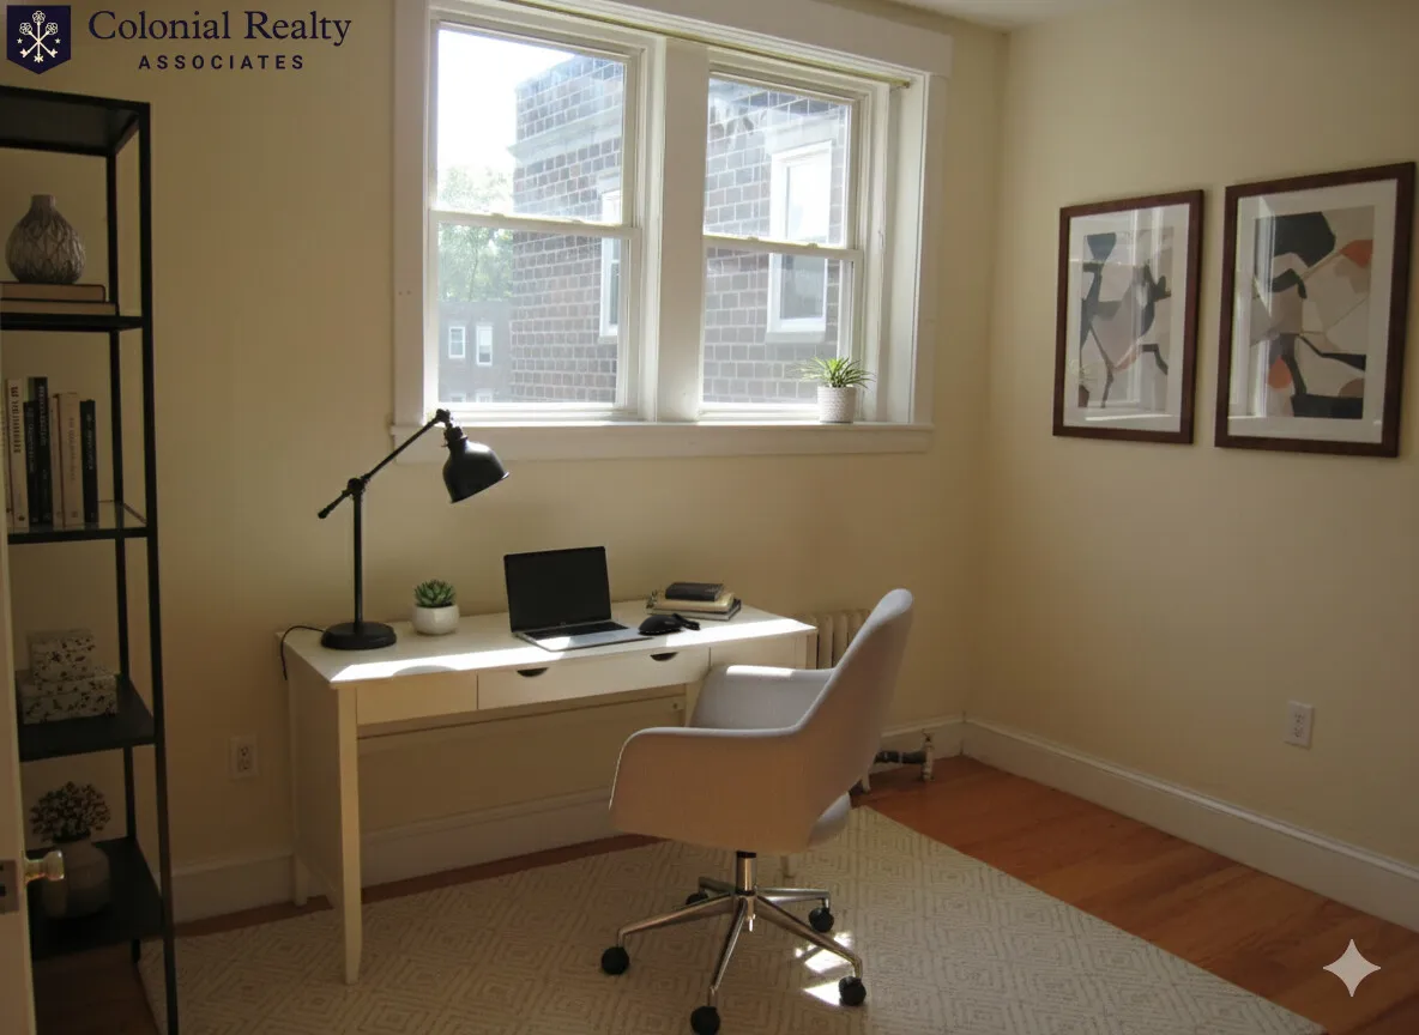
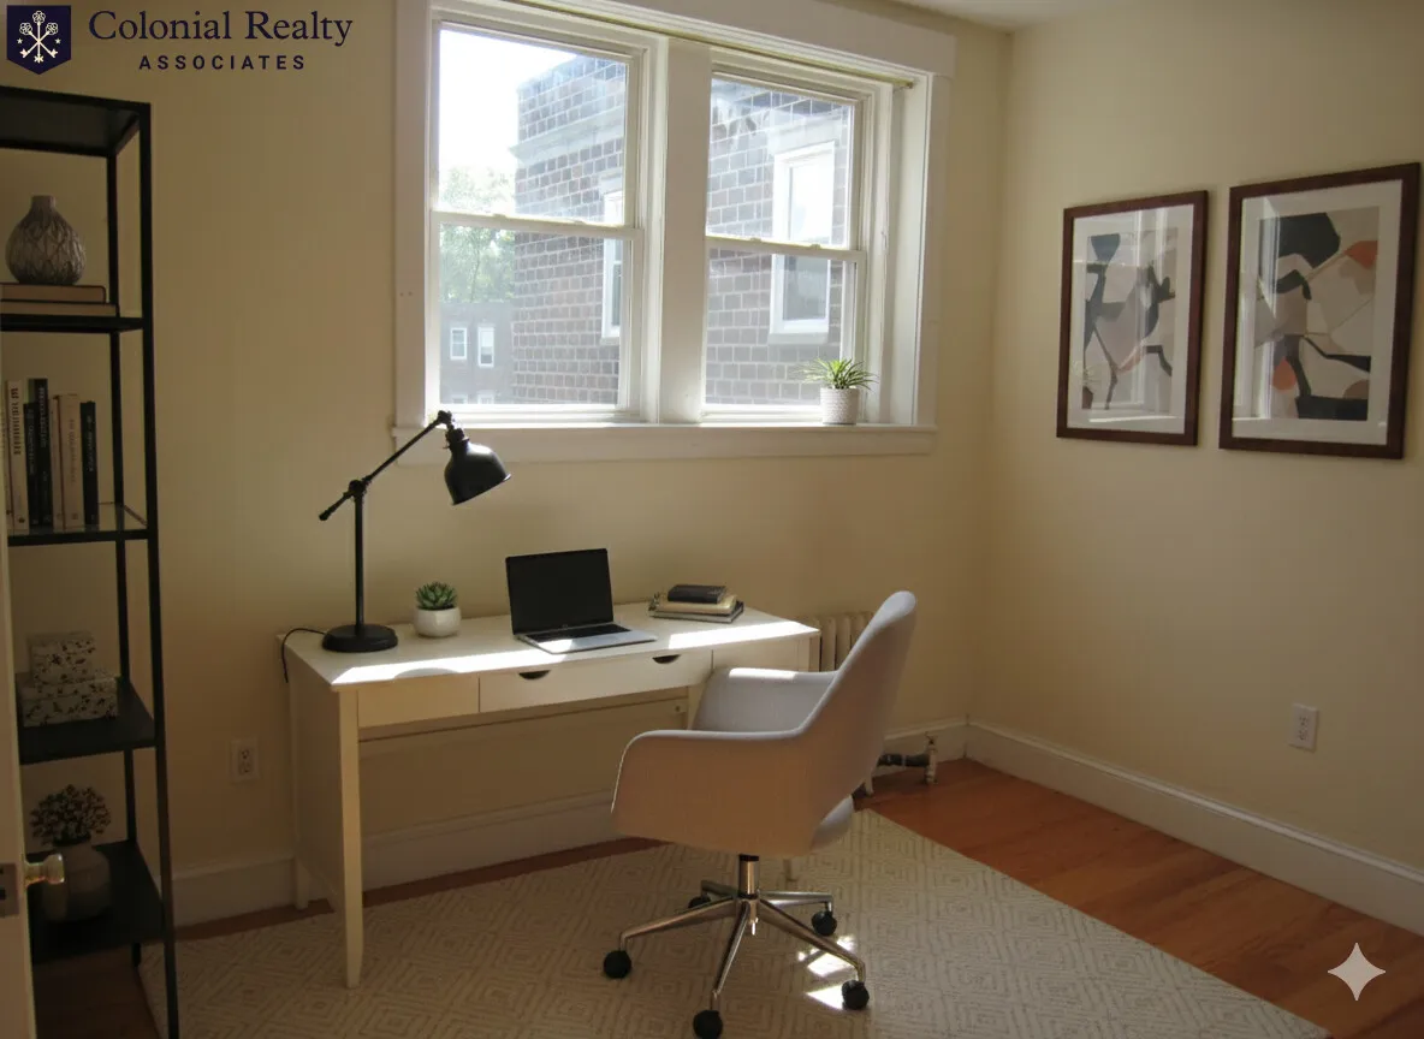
- computer mouse [638,612,702,635]
